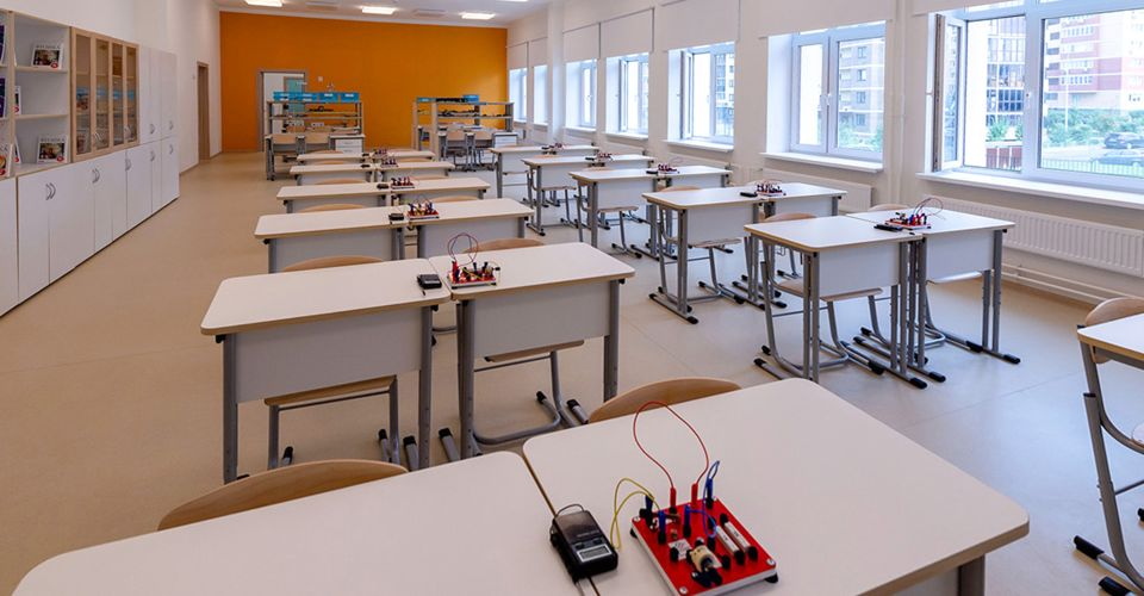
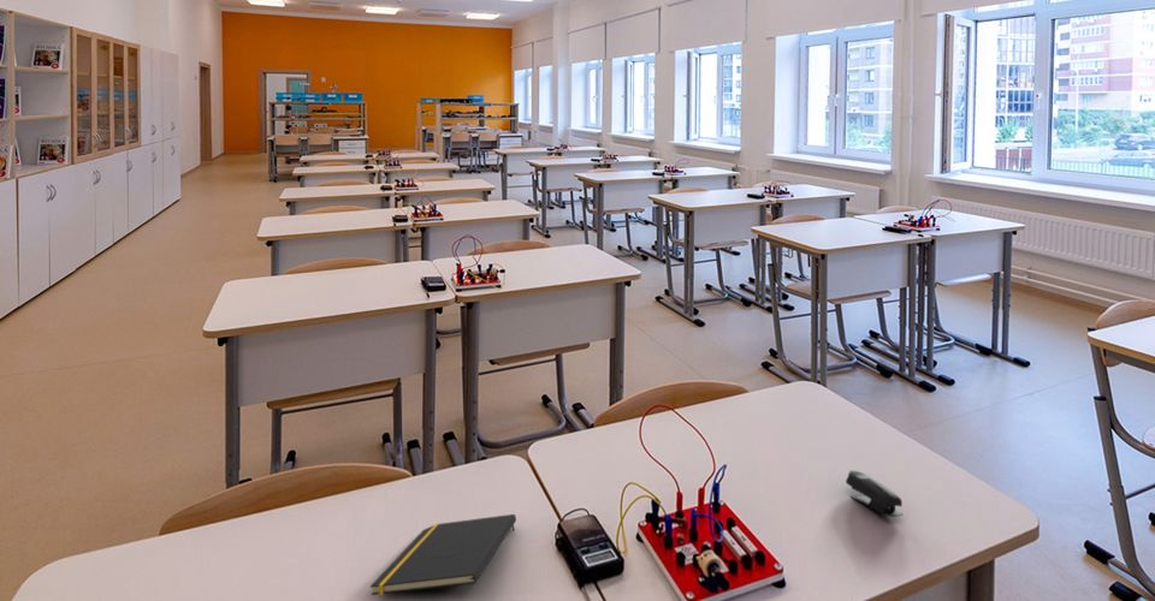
+ notepad [369,513,517,596]
+ stapler [845,469,905,518]
